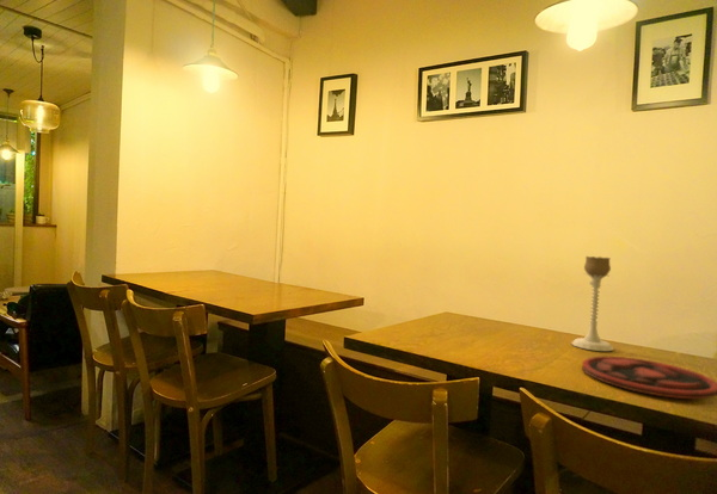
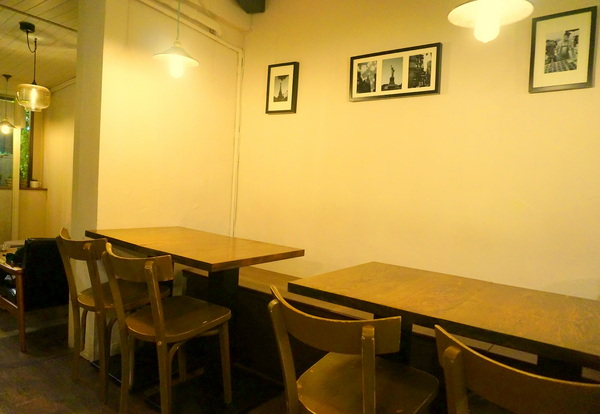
- candle holder [571,255,614,352]
- plate [581,356,717,400]
